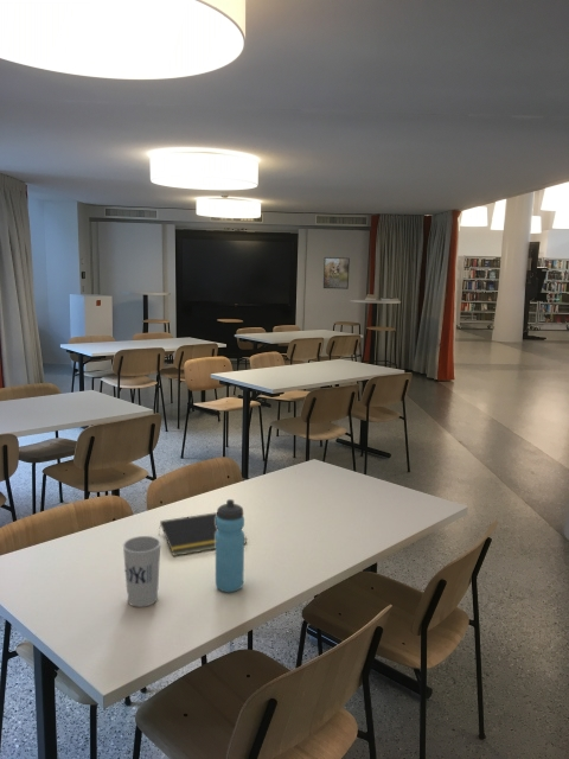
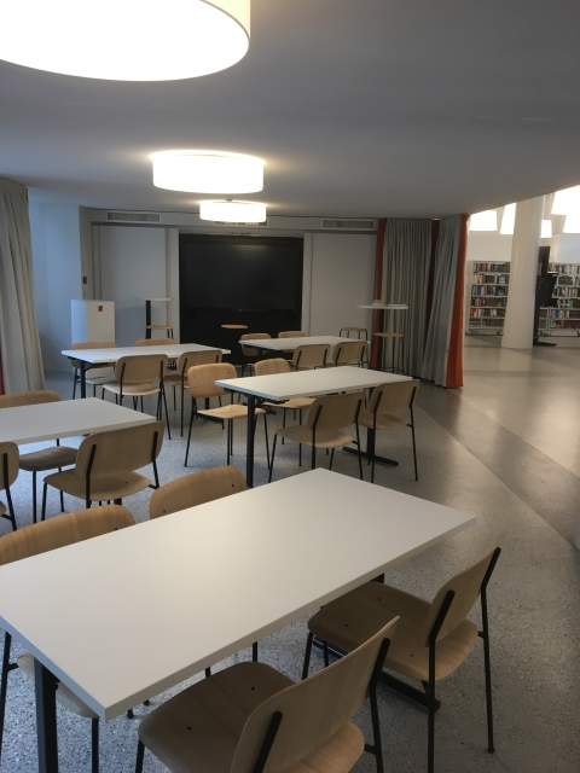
- notepad [158,511,249,557]
- water bottle [215,498,245,593]
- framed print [322,256,351,291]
- cup [122,535,162,608]
